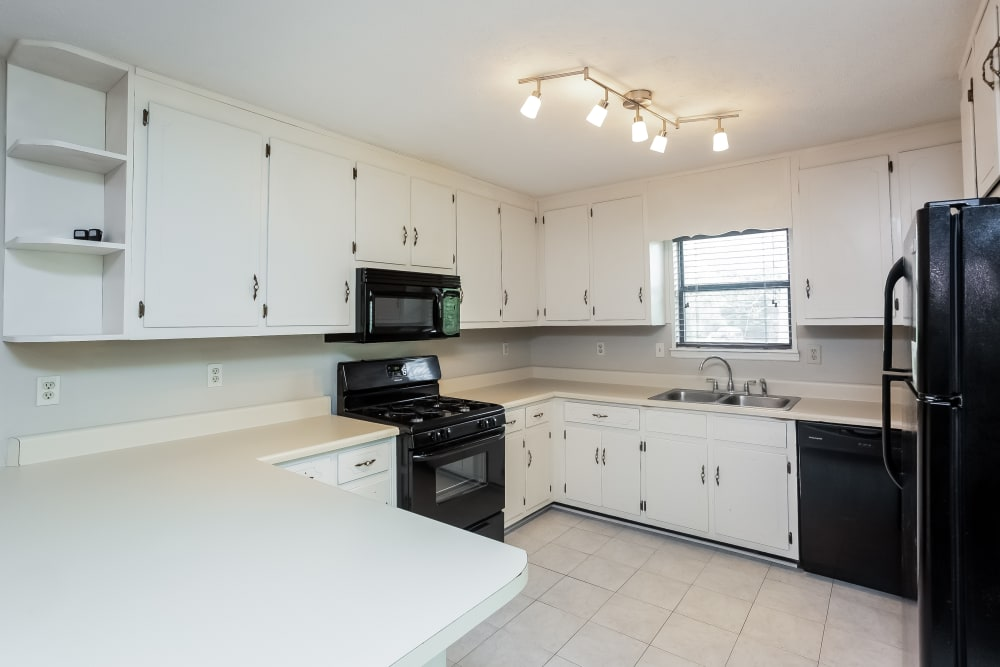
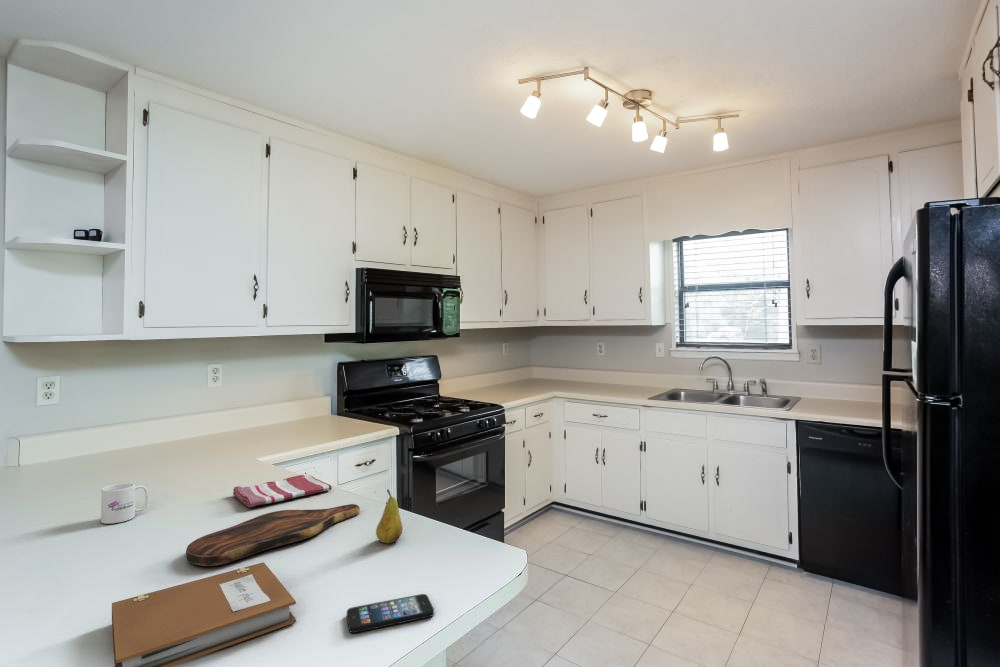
+ smartphone [346,593,435,634]
+ dish towel [232,473,333,509]
+ mug [100,482,149,525]
+ cutting board [185,503,361,567]
+ fruit [375,488,404,544]
+ notebook [111,561,297,667]
